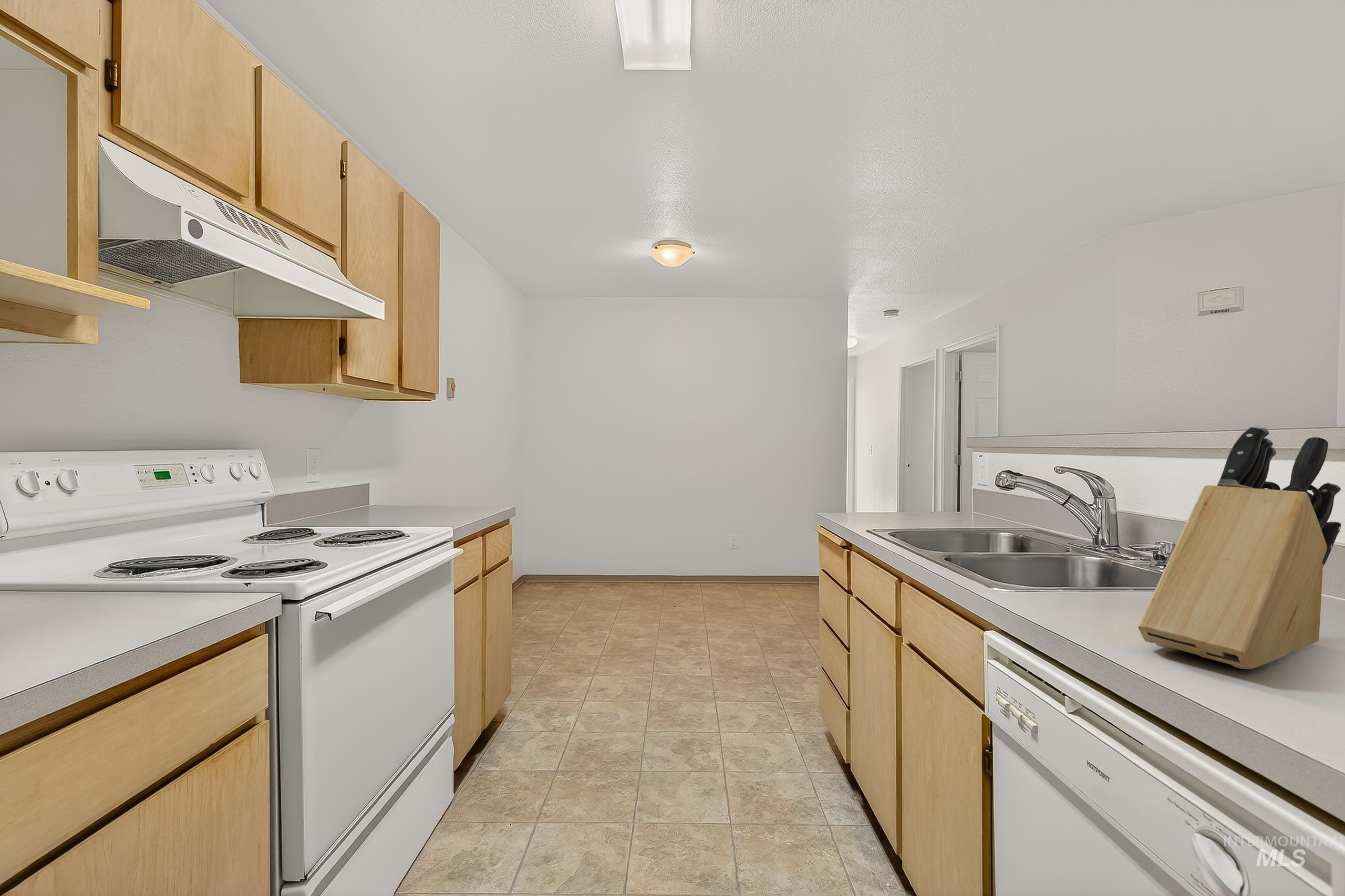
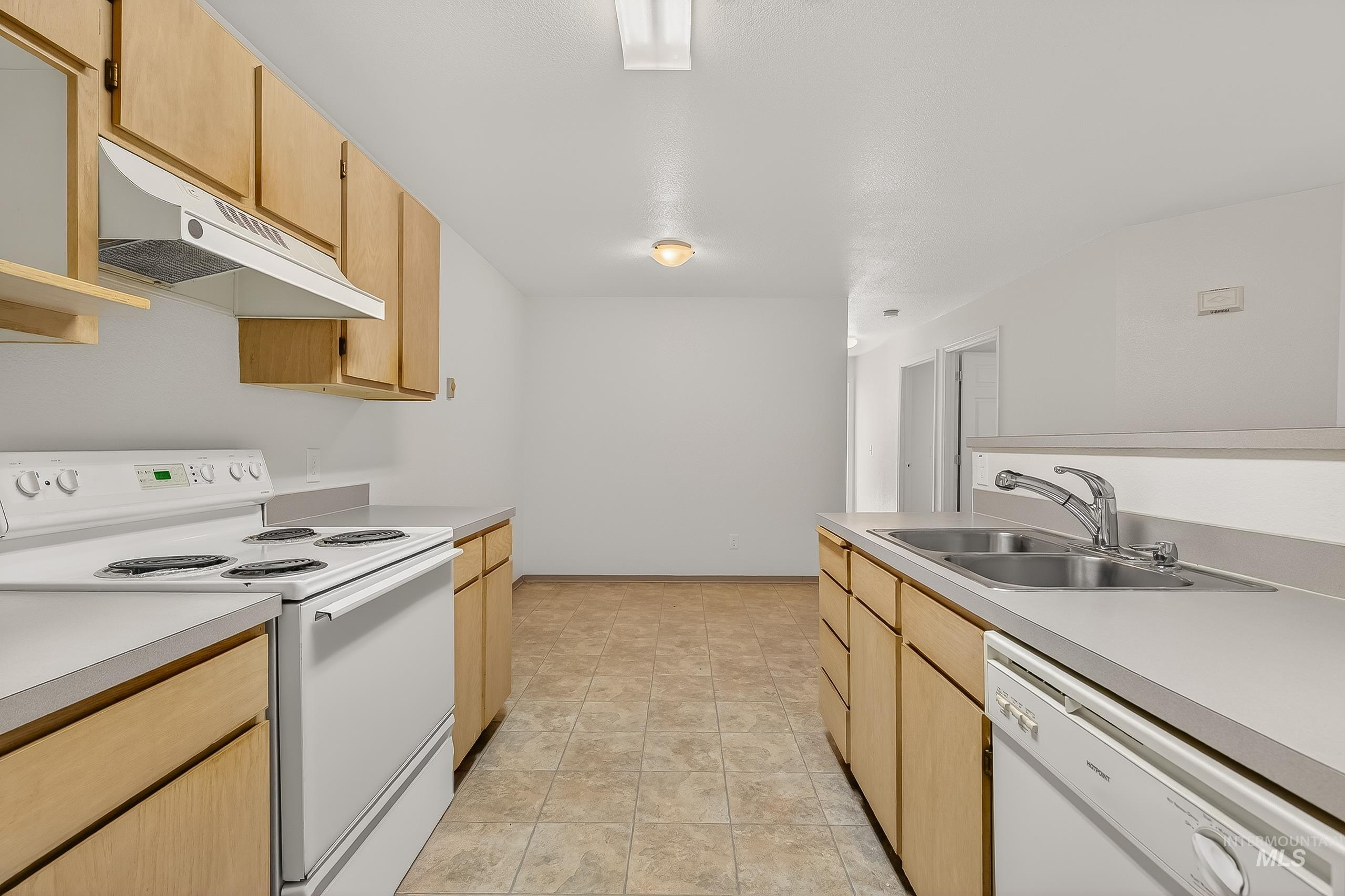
- knife block [1137,425,1341,670]
